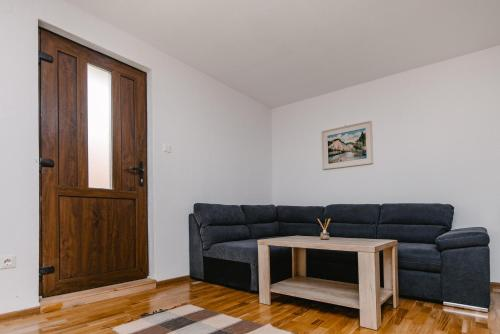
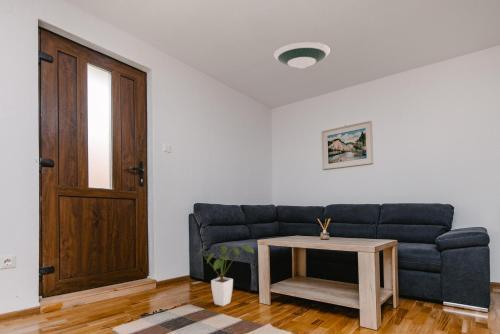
+ house plant [197,242,255,307]
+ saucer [273,41,331,69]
